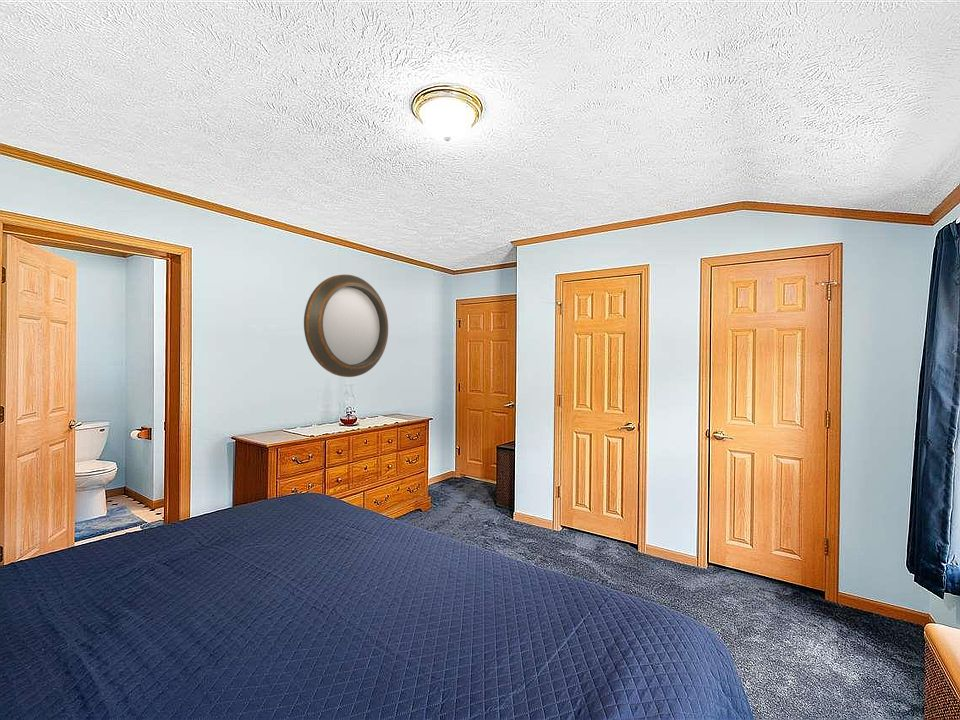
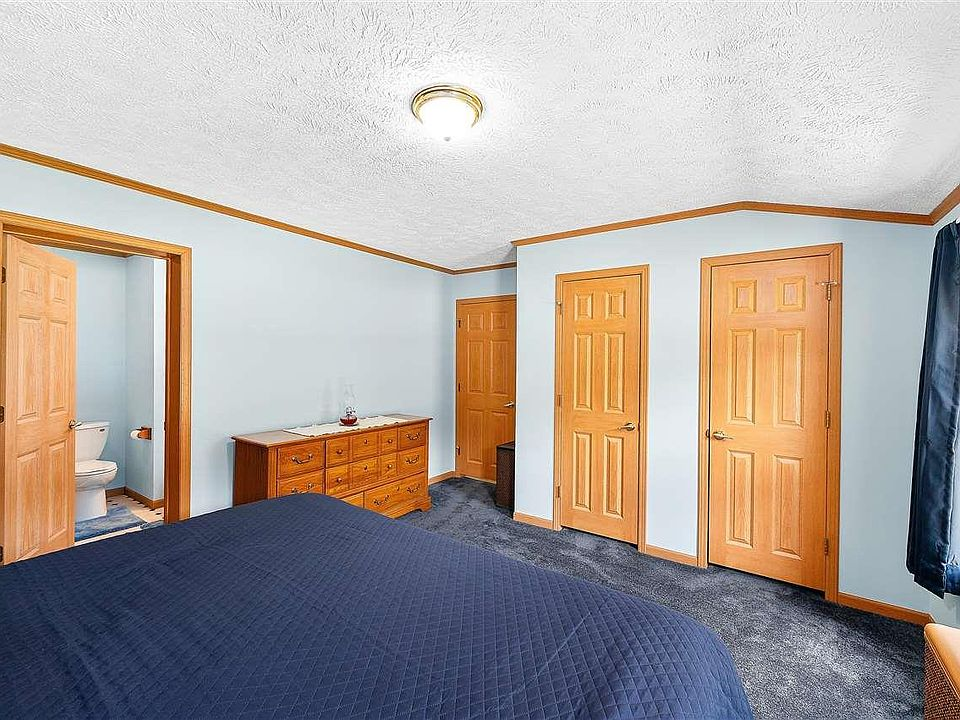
- home mirror [303,274,389,378]
